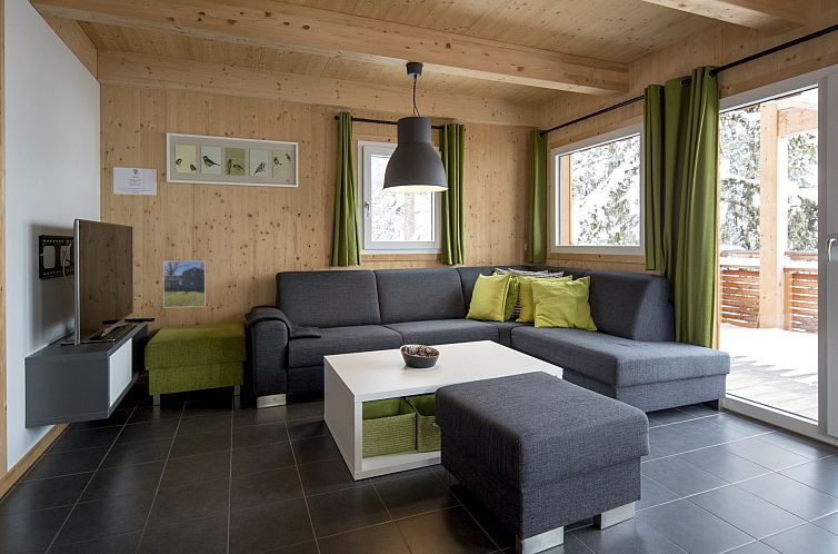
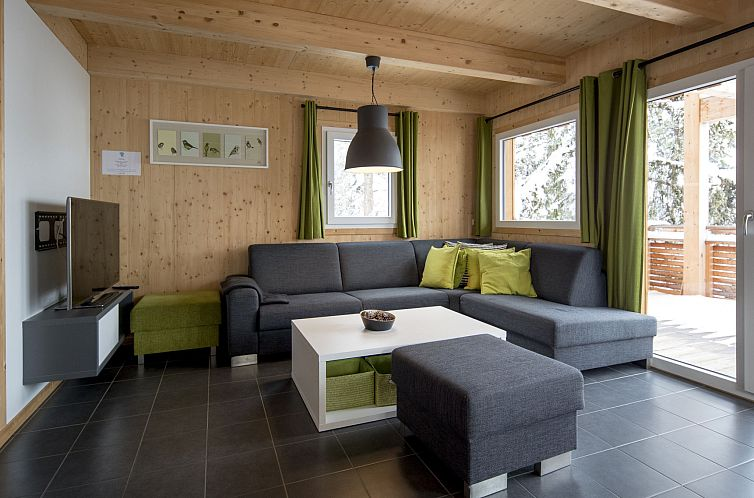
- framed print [162,260,207,309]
